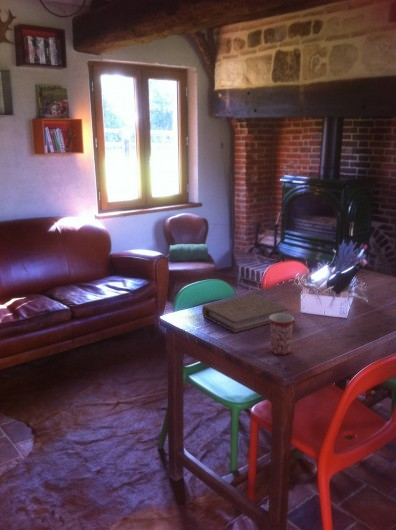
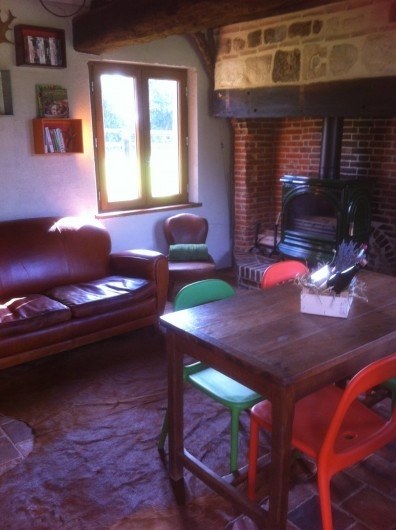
- book [201,294,290,334]
- mug [269,313,296,356]
